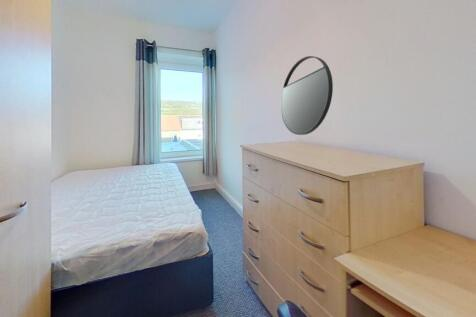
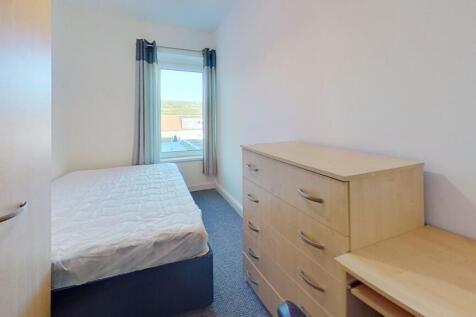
- home mirror [280,55,334,136]
